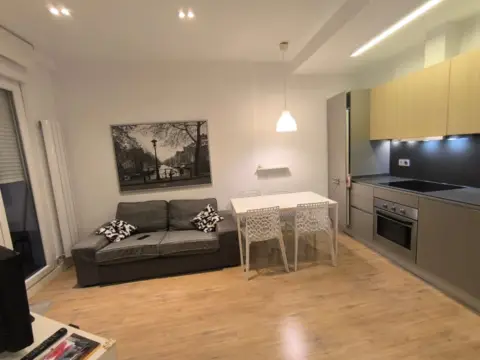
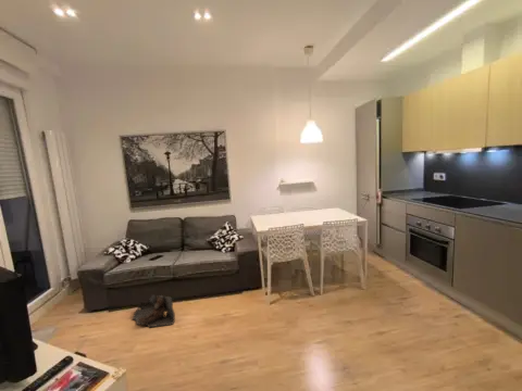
+ bag [132,293,176,328]
